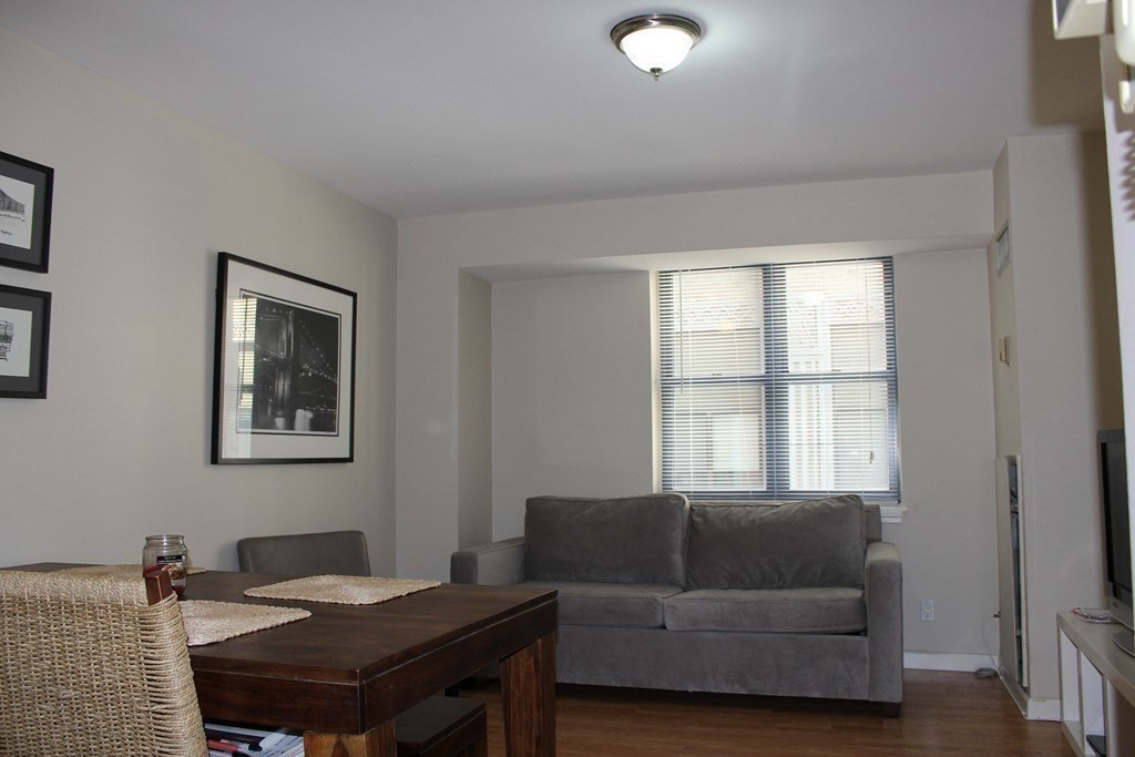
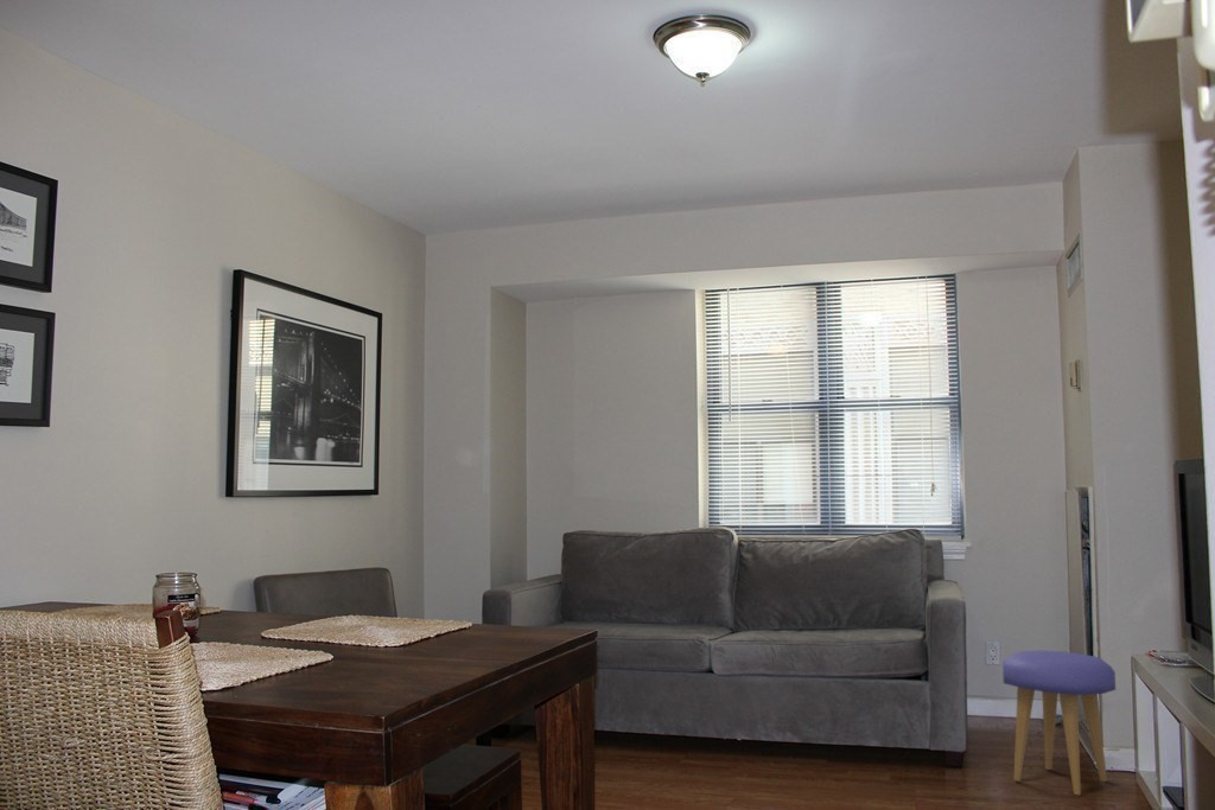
+ stool [1001,649,1117,796]
